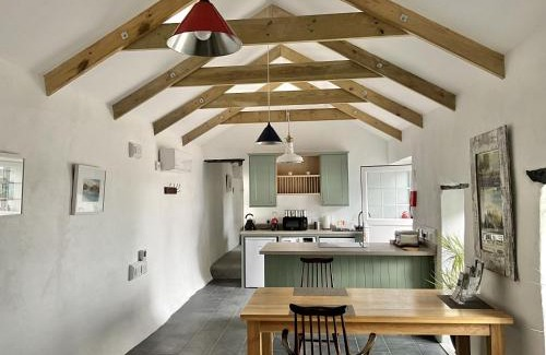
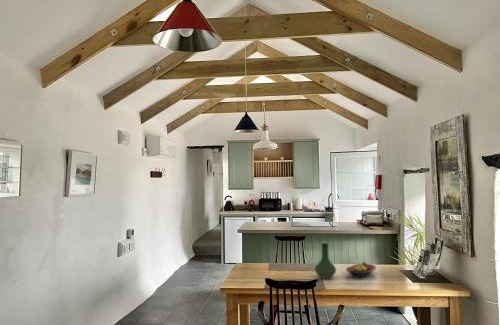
+ vase [314,242,337,280]
+ fruit bowl [345,261,377,279]
